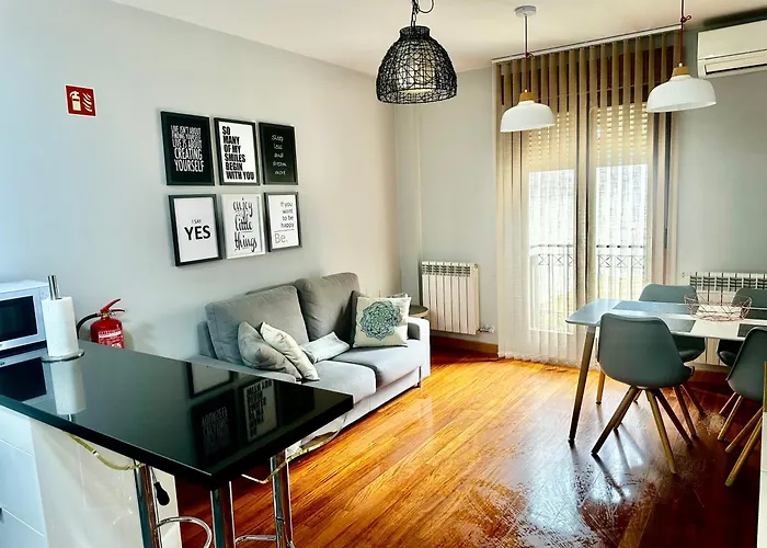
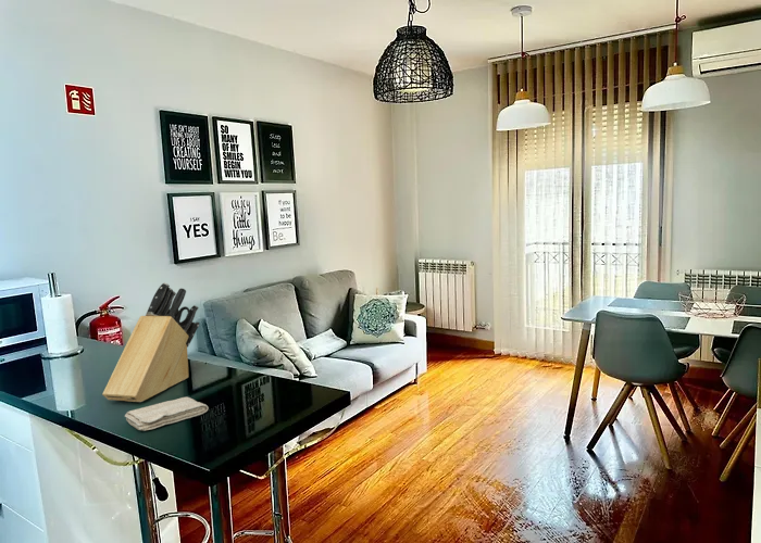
+ knife block [101,281,200,403]
+ washcloth [124,396,210,431]
